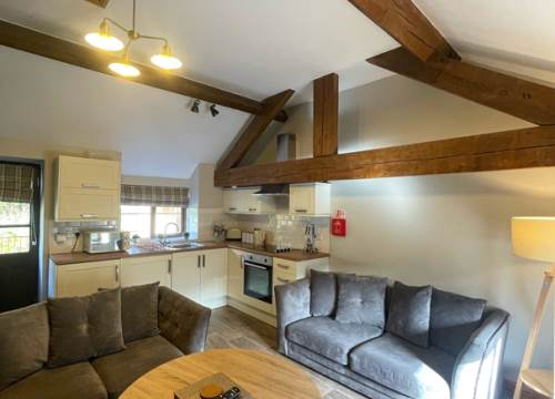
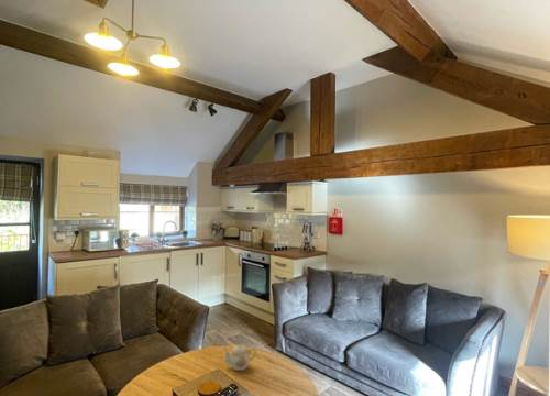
+ teapot [223,343,257,372]
